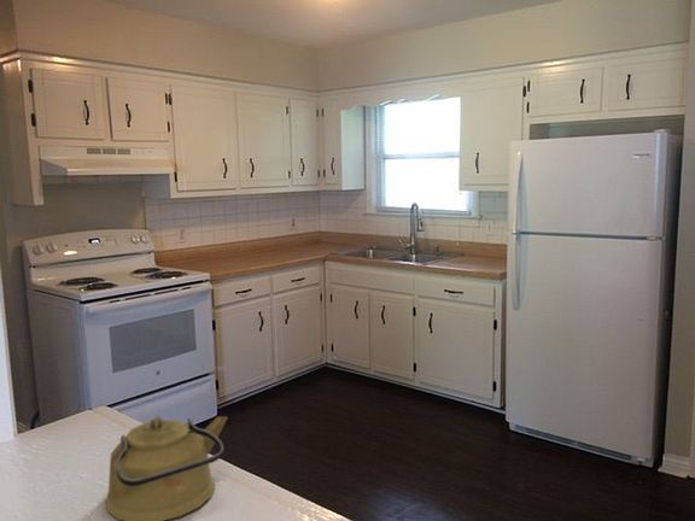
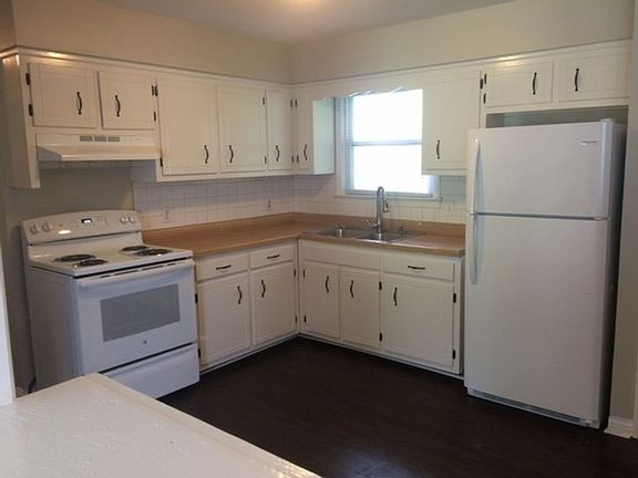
- kettle [105,415,229,521]
